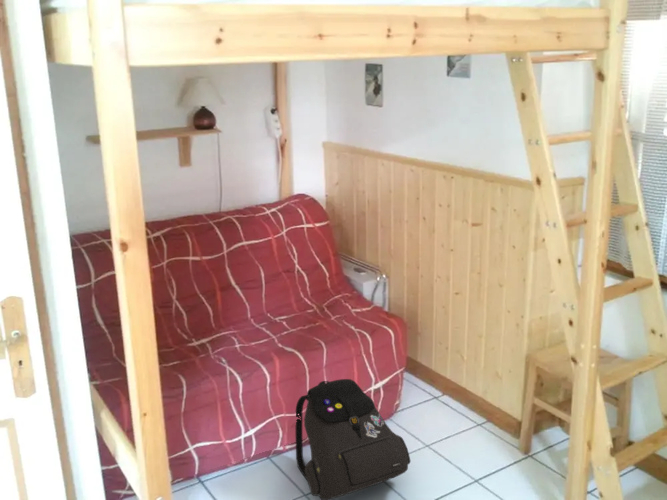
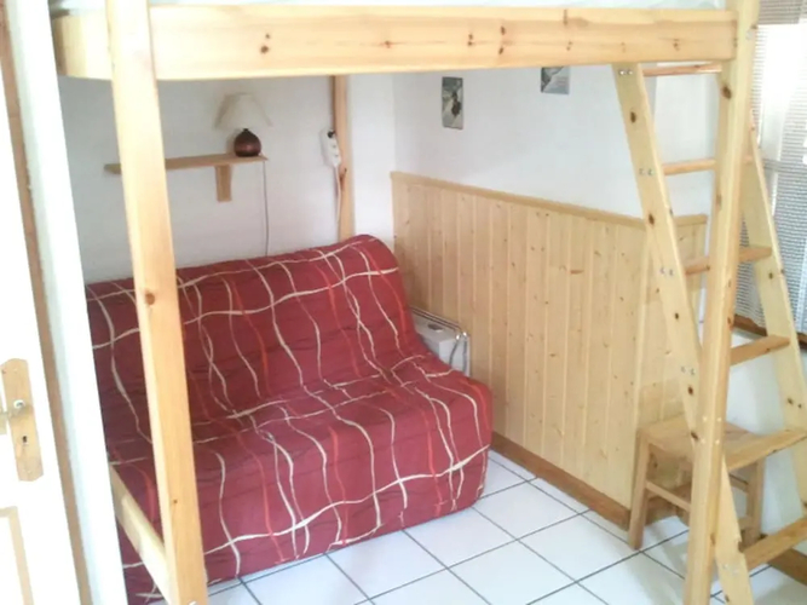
- backpack [295,378,412,500]
